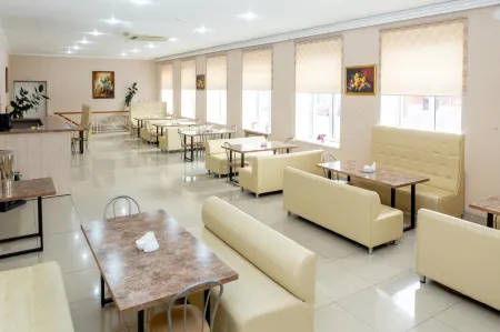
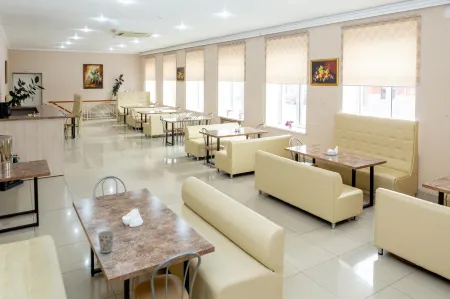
+ cup [97,230,115,254]
